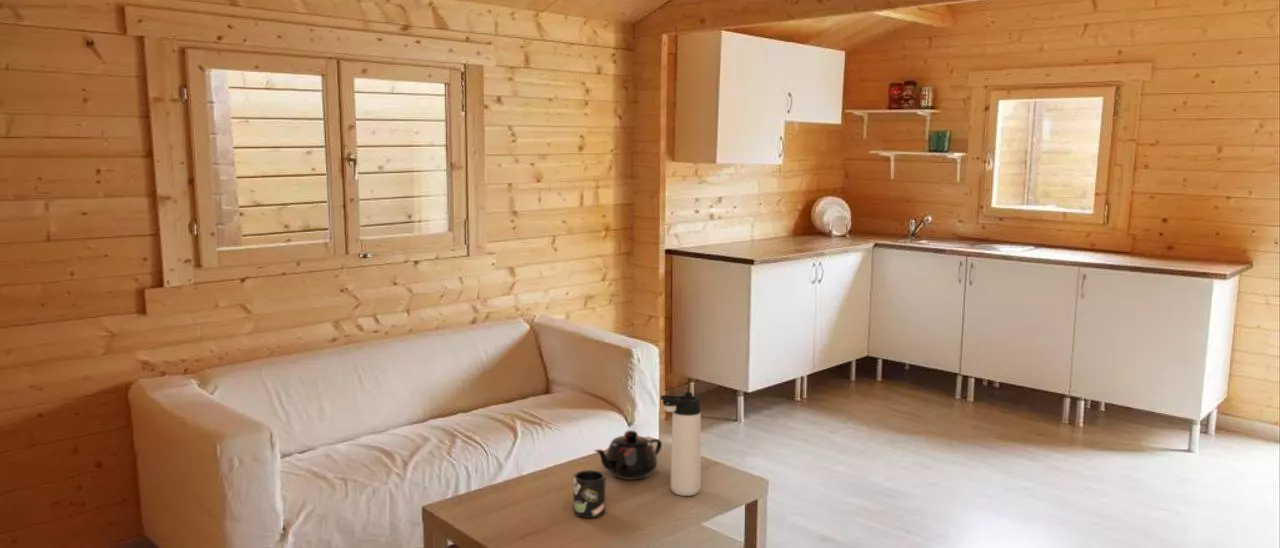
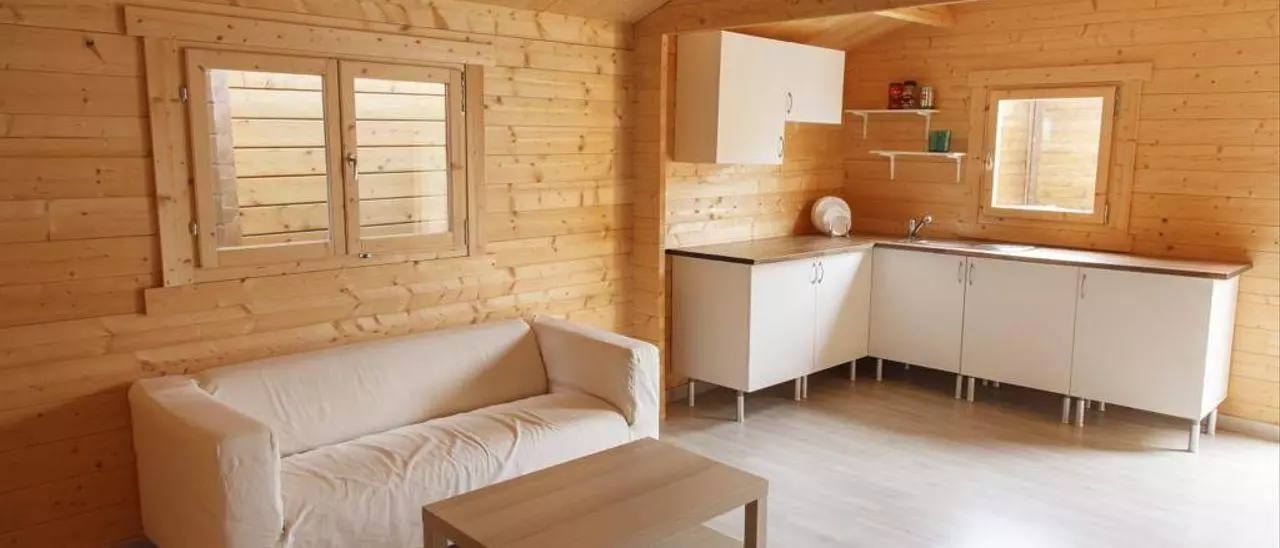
- mug [572,469,606,519]
- teapot [594,429,663,481]
- thermos bottle [659,391,702,497]
